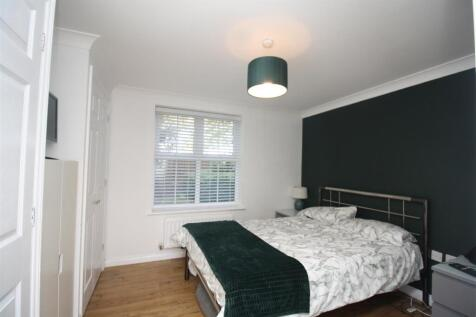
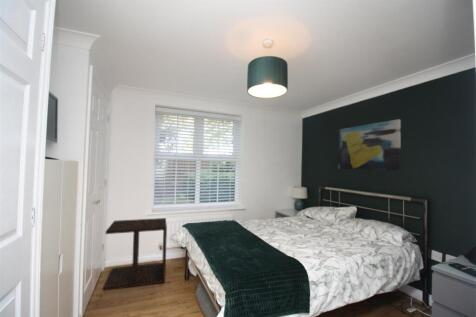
+ side table [102,217,168,292]
+ wall art [337,118,402,171]
